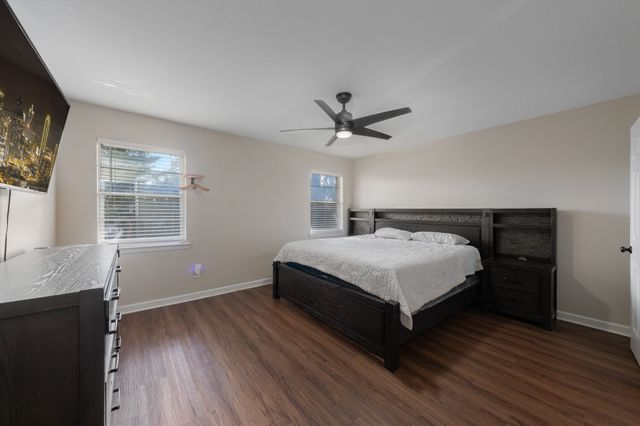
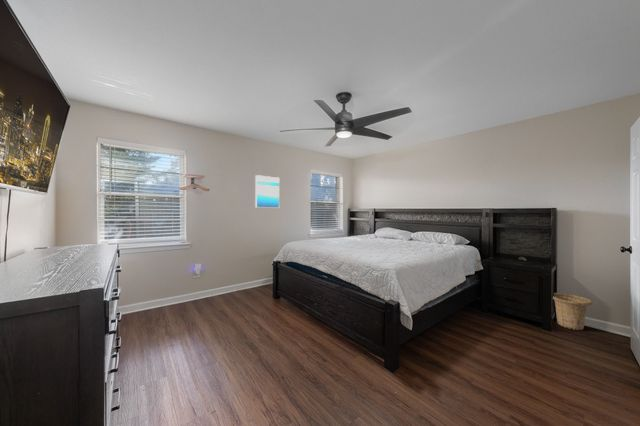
+ wall art [254,174,281,209]
+ basket [552,292,594,331]
